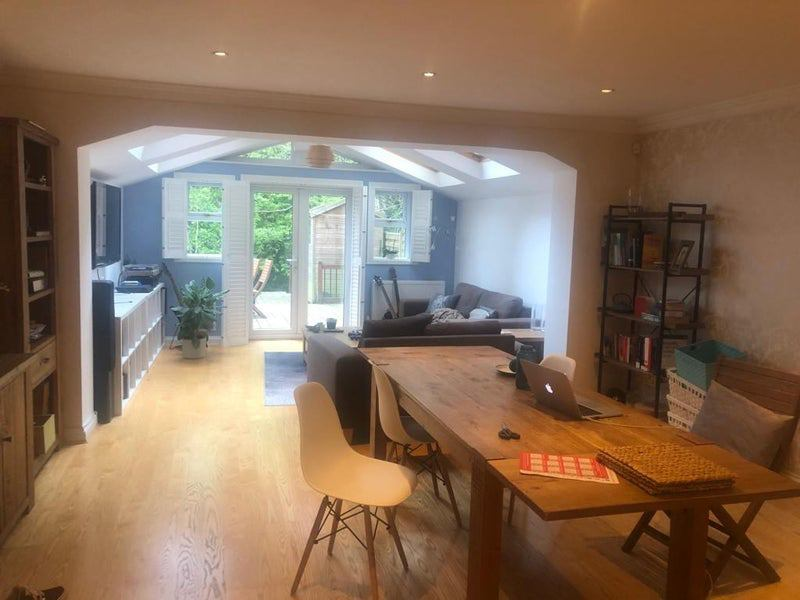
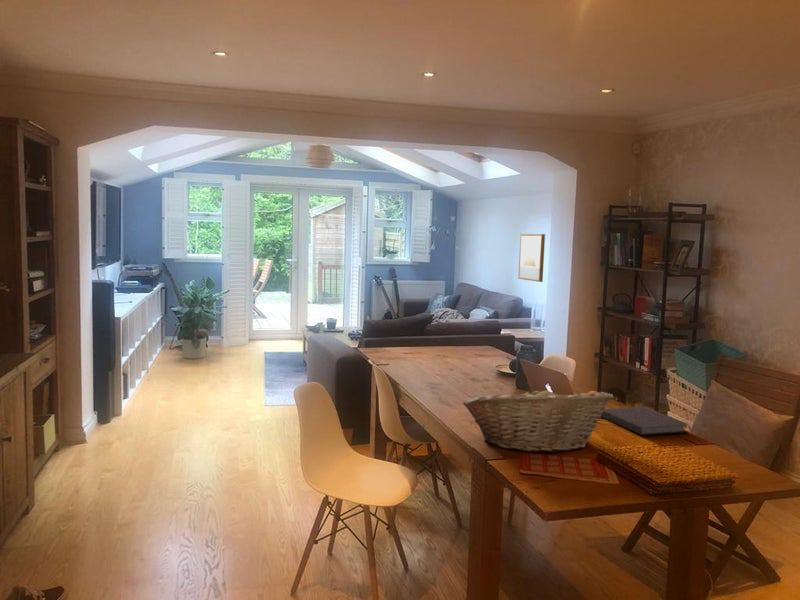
+ fruit basket [462,384,614,453]
+ wall art [517,233,546,283]
+ notebook [601,406,690,436]
